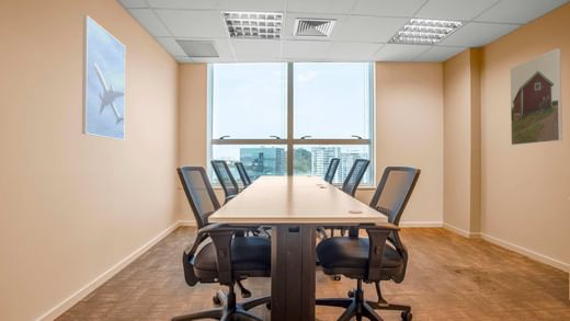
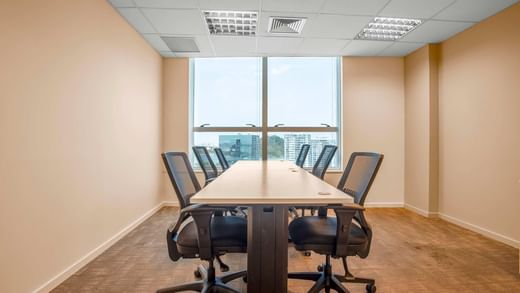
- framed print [510,47,563,146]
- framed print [81,14,126,141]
